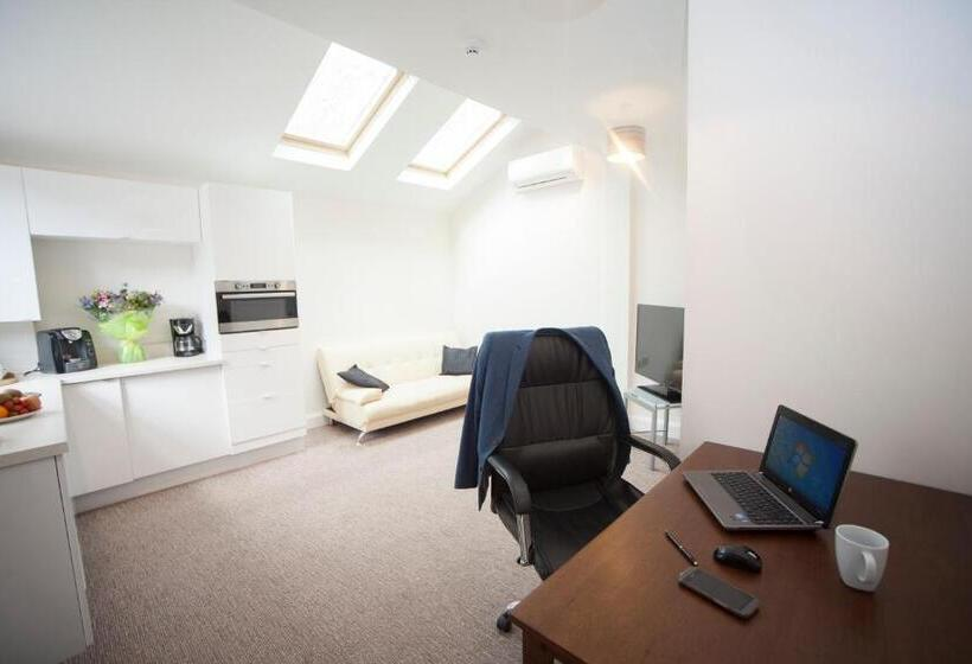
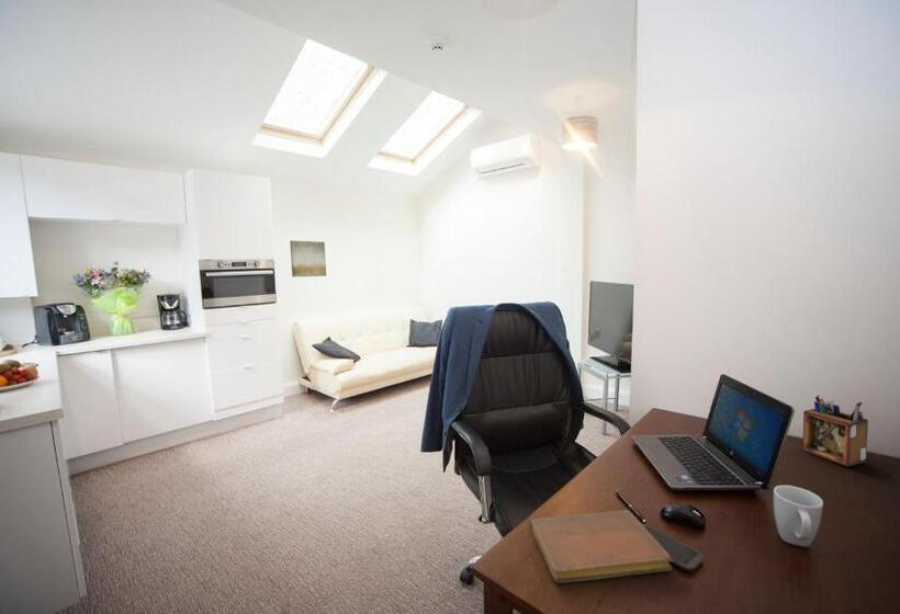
+ wall art [289,240,327,278]
+ desk organizer [801,394,869,467]
+ notebook [529,509,674,584]
